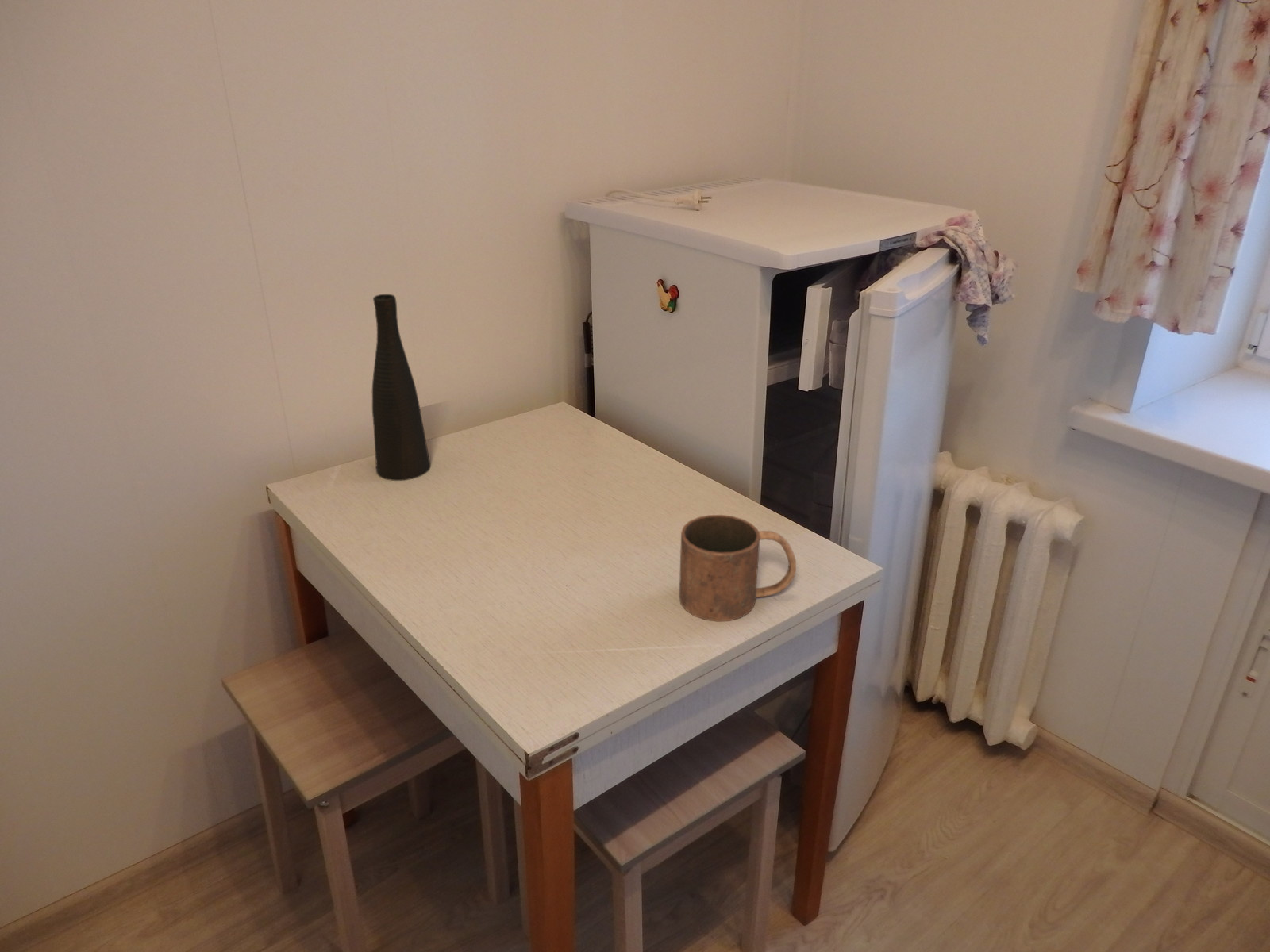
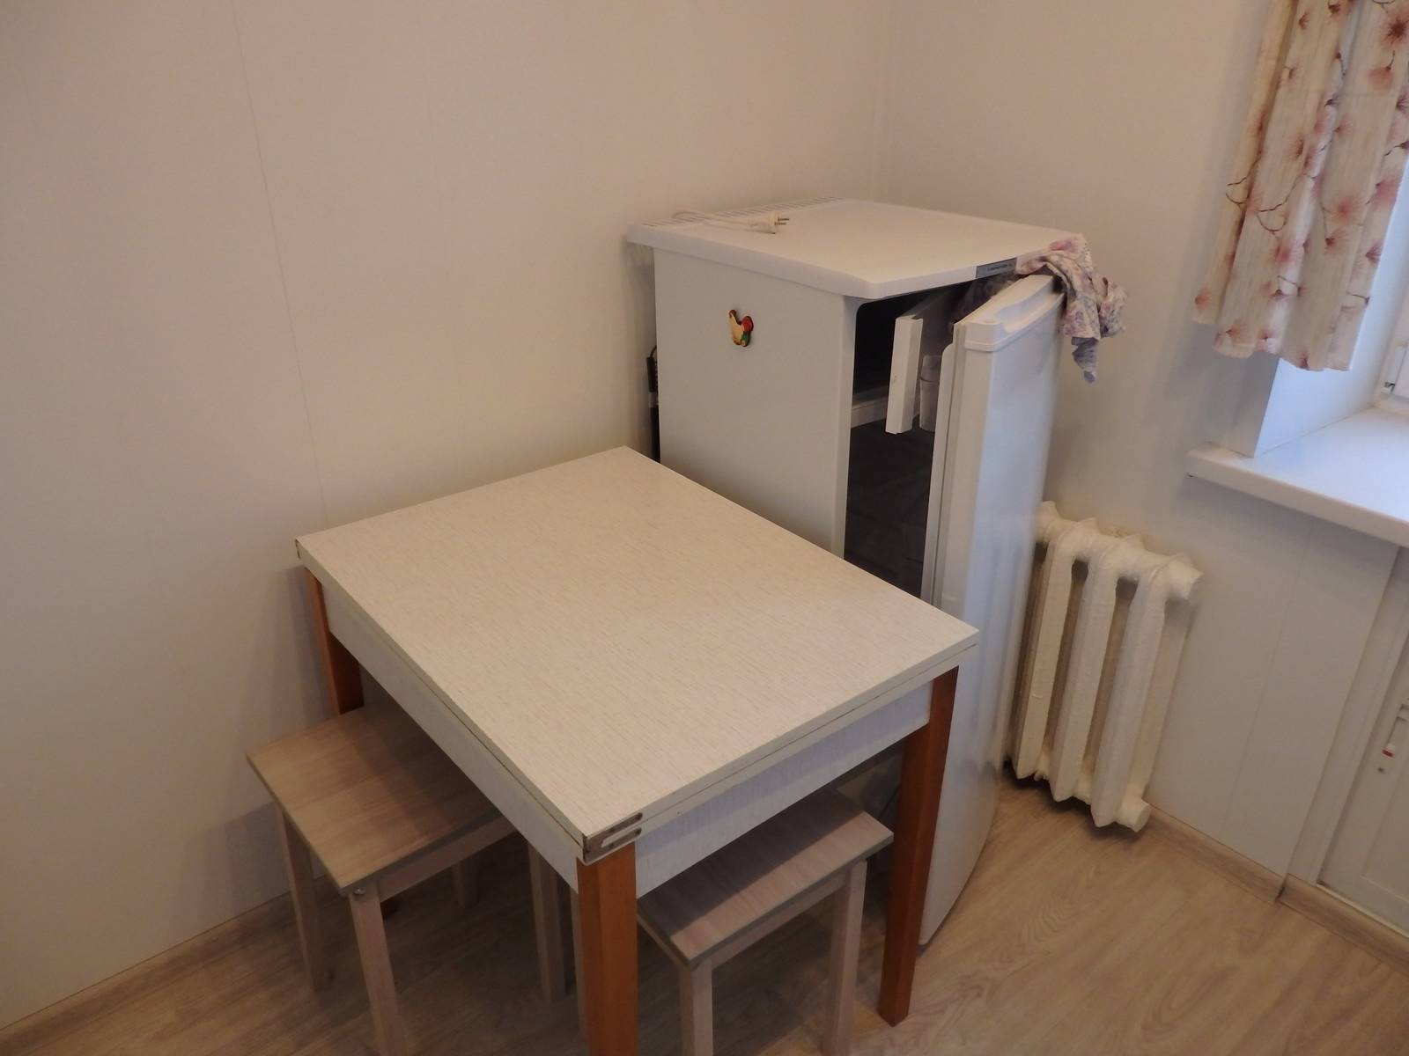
- vase [371,294,431,482]
- mug [679,514,797,622]
